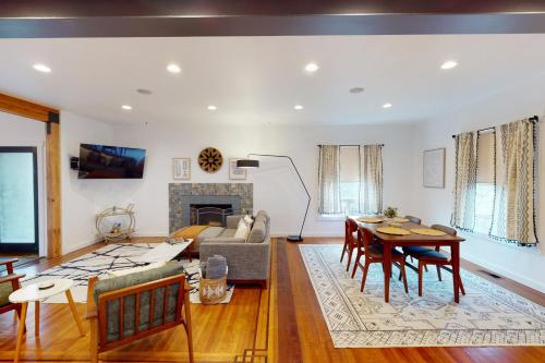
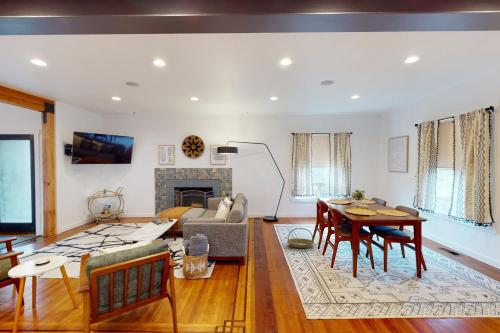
+ basket [286,227,315,249]
